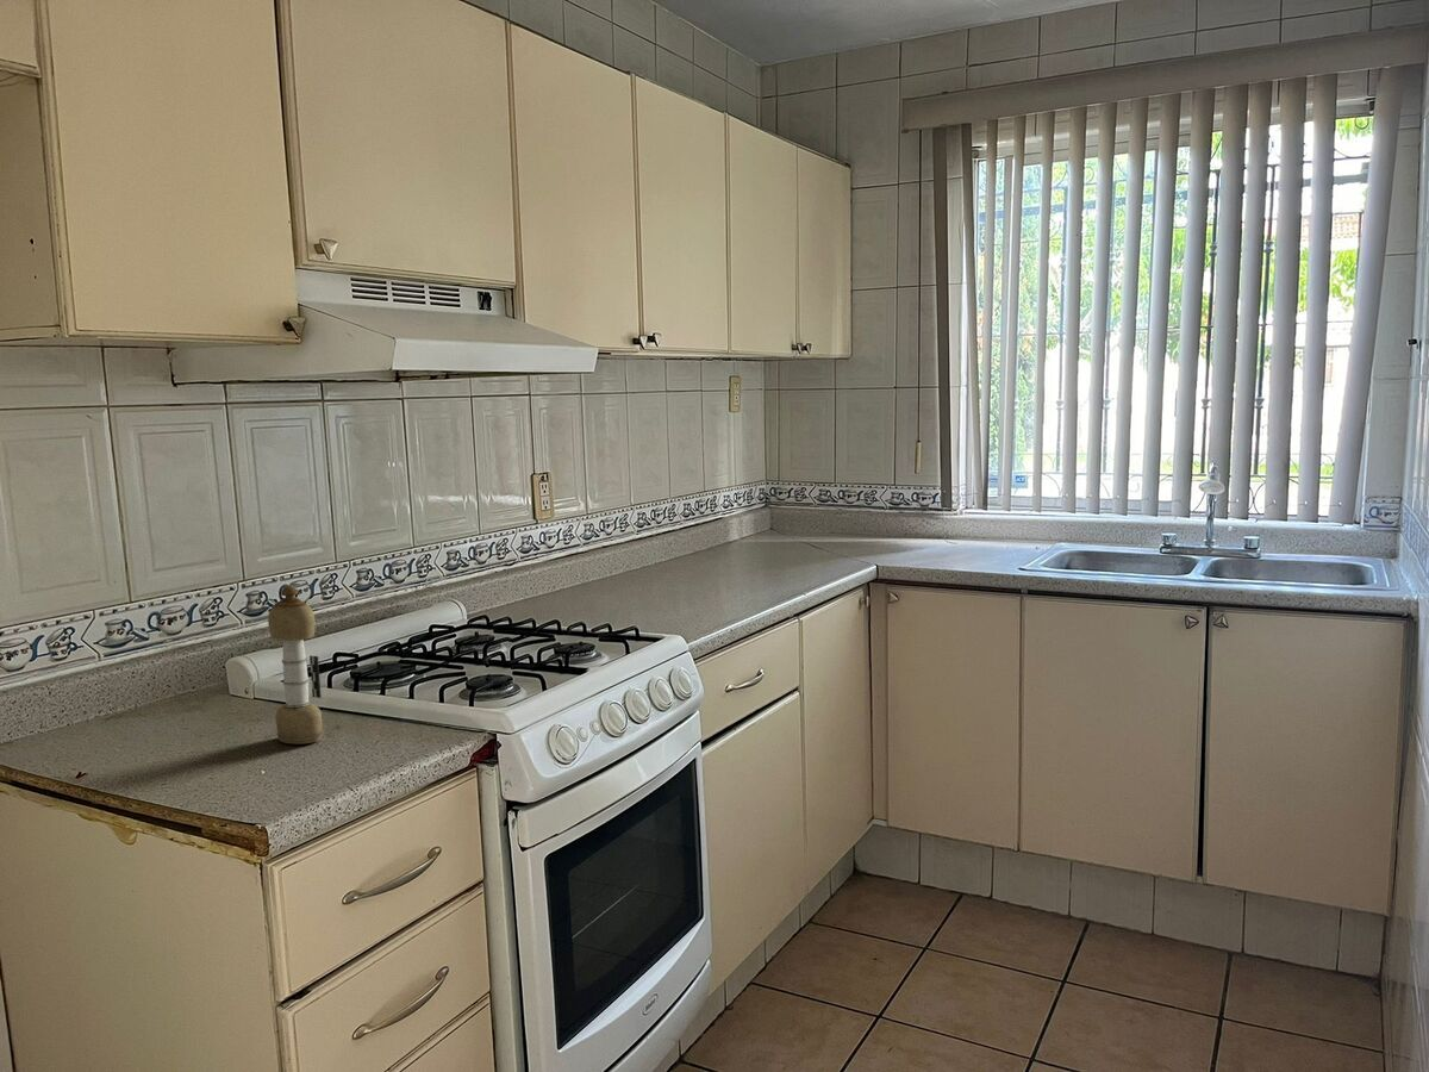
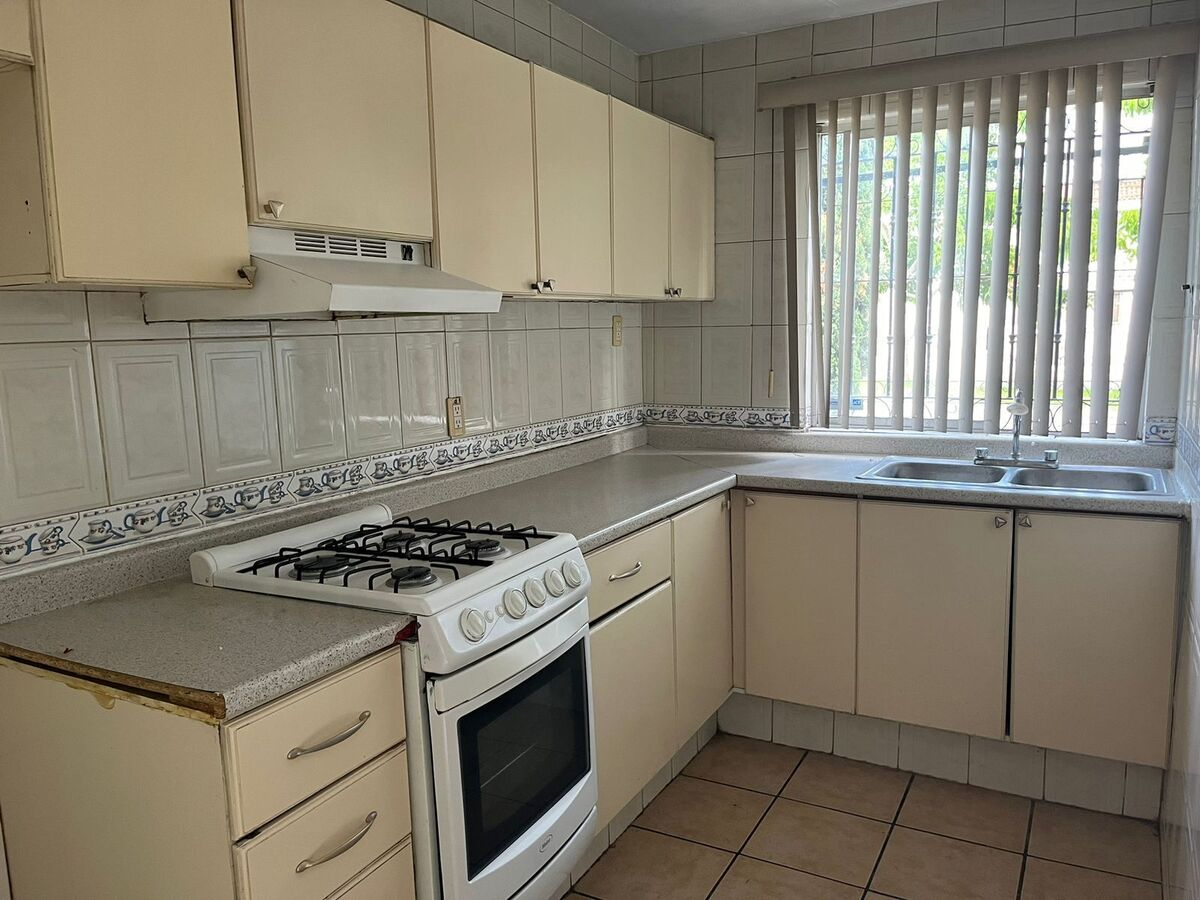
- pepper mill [267,585,324,746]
